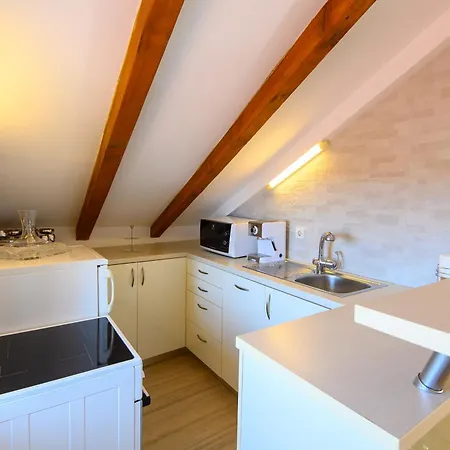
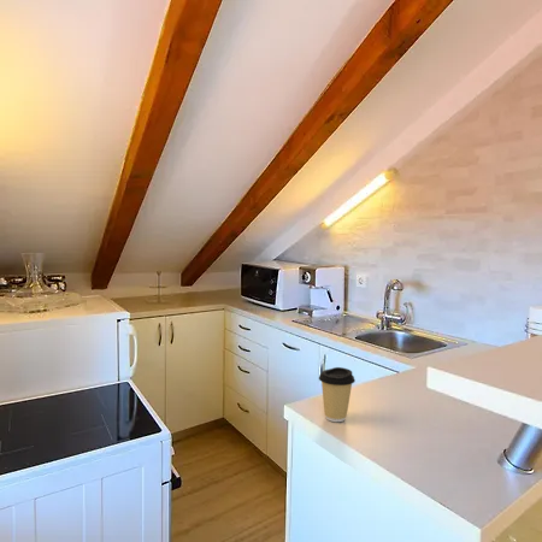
+ coffee cup [318,366,357,423]
